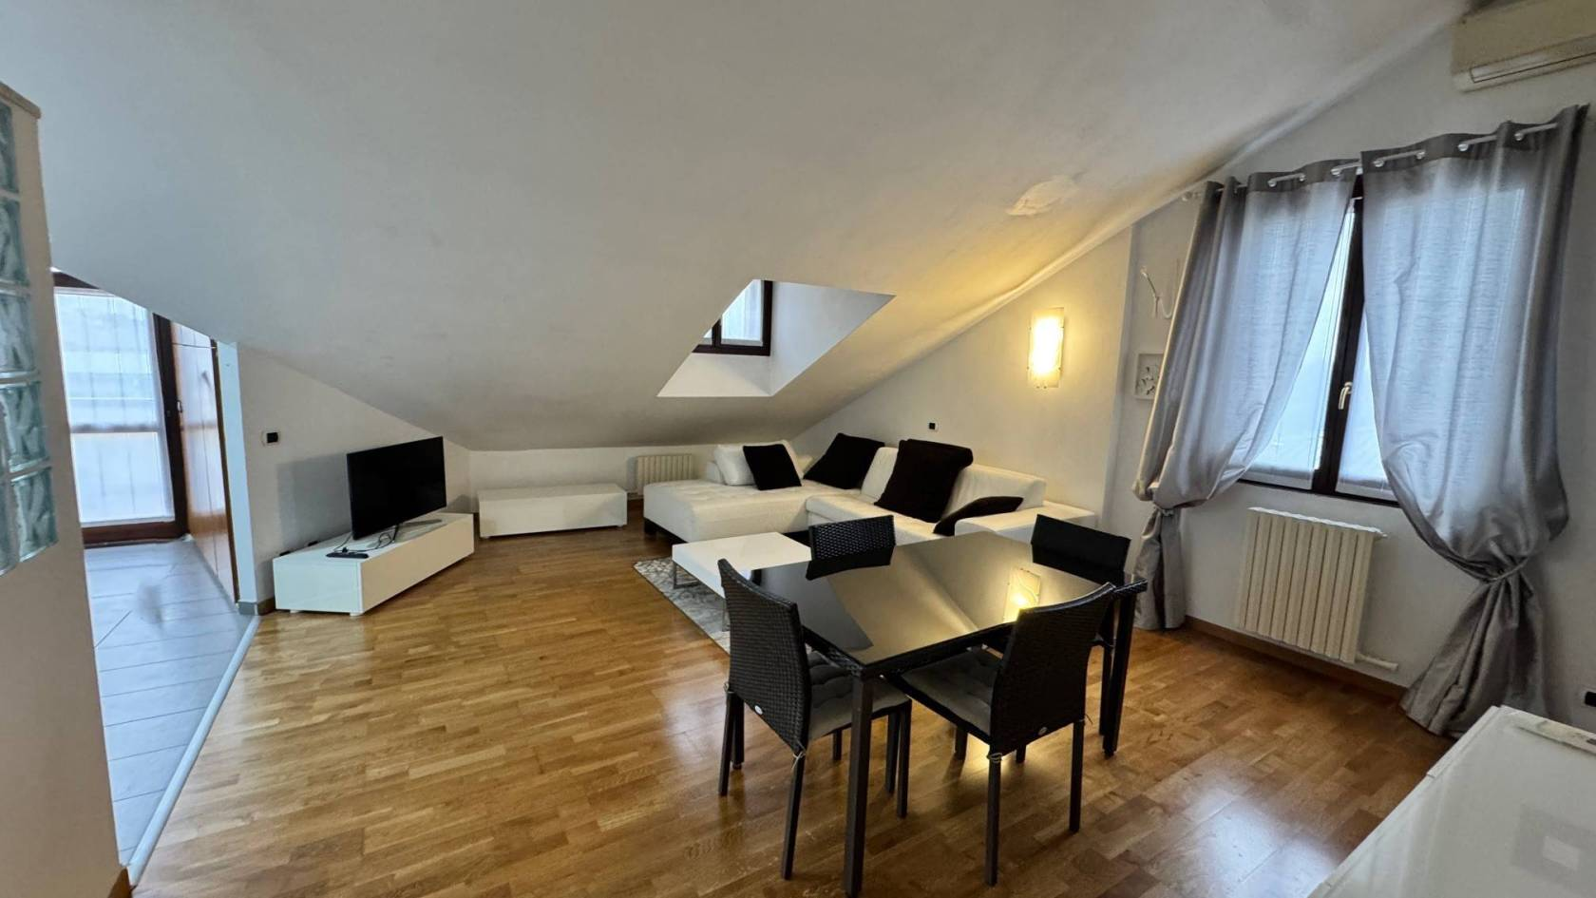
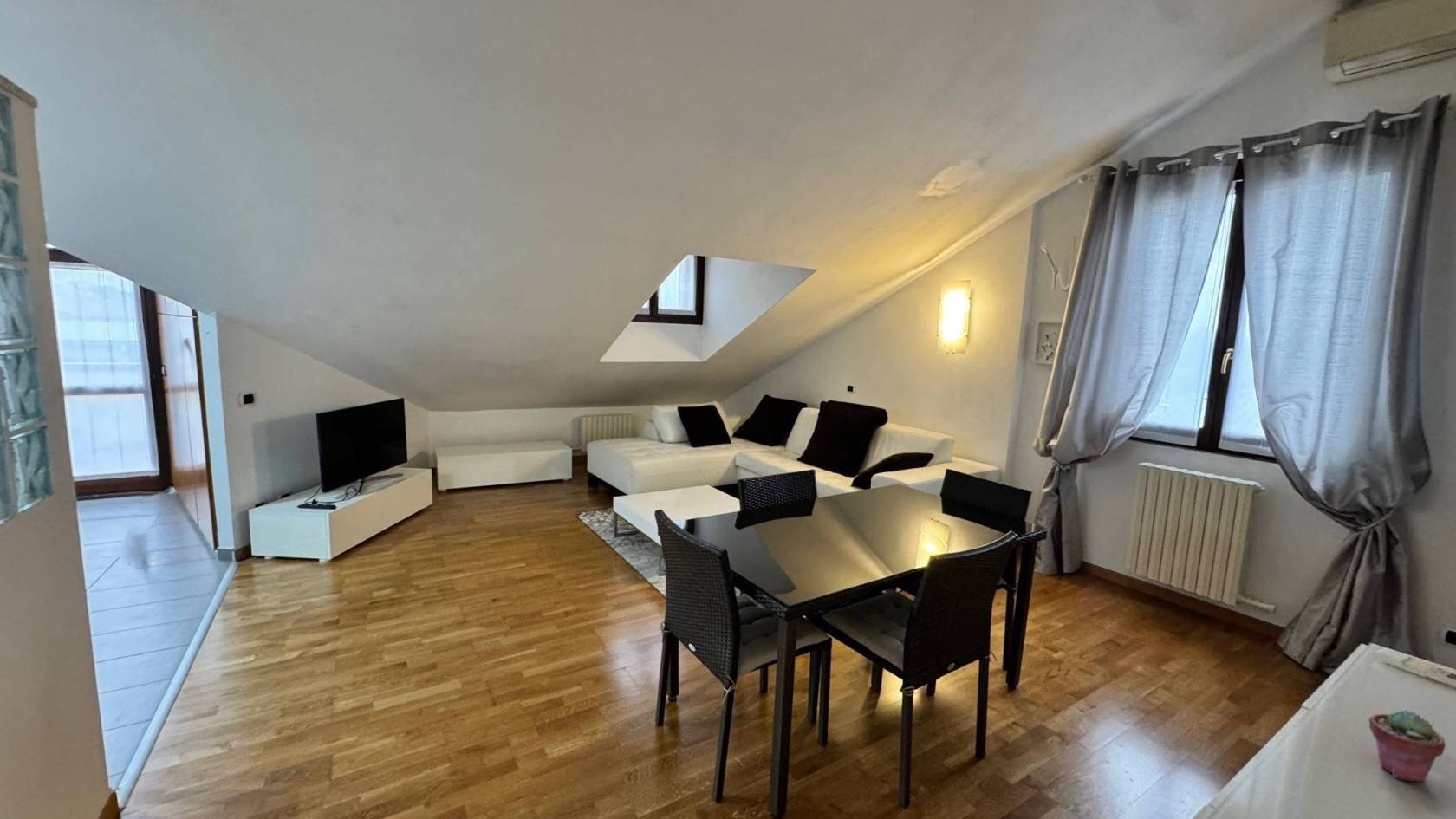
+ potted succulent [1368,709,1446,783]
